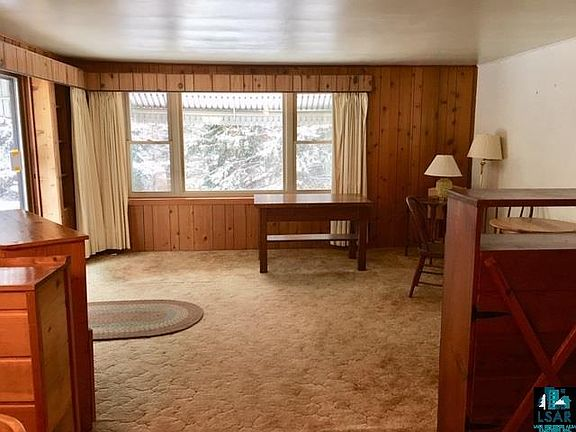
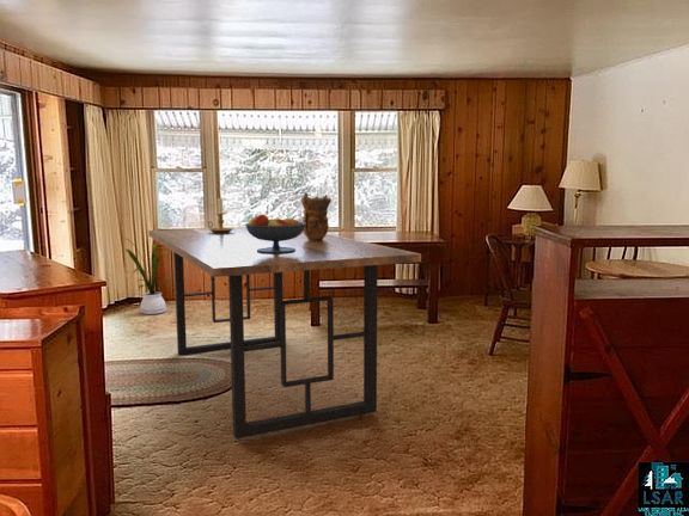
+ dining table [147,226,422,440]
+ house plant [122,236,175,315]
+ candle holder [207,197,236,233]
+ fruit bowl [244,214,306,253]
+ vase [300,192,333,241]
